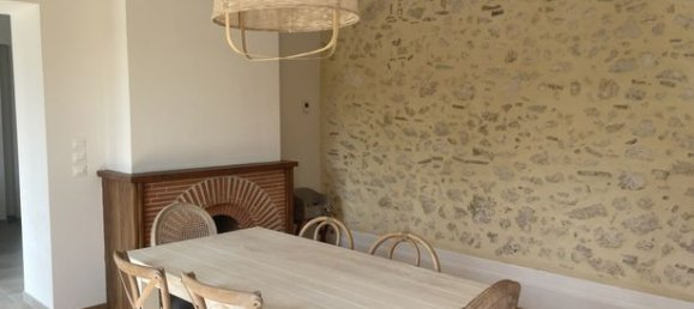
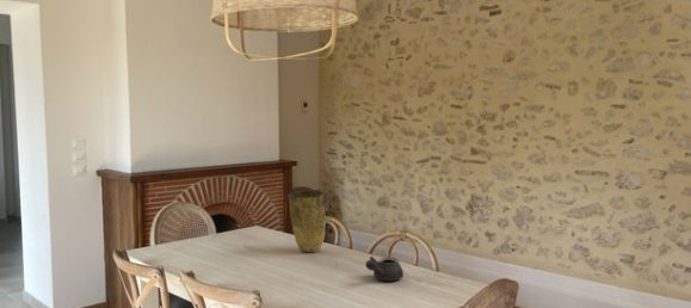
+ teapot [364,255,405,282]
+ vase [288,189,327,254]
